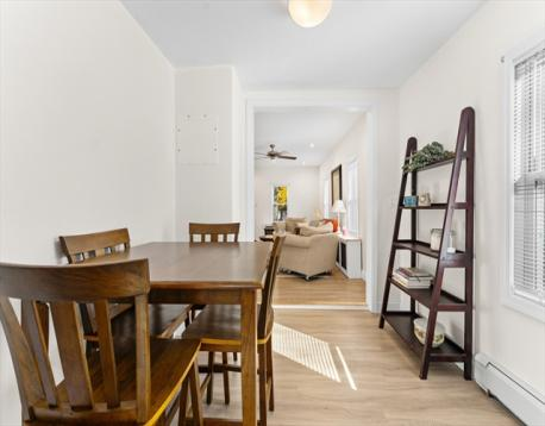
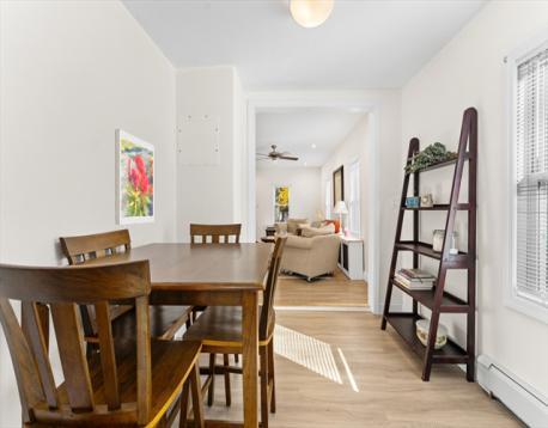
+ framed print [114,128,154,226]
